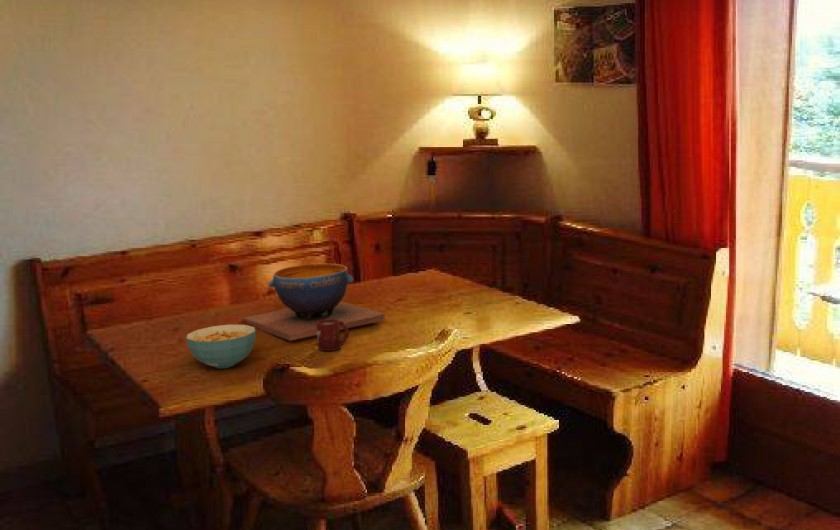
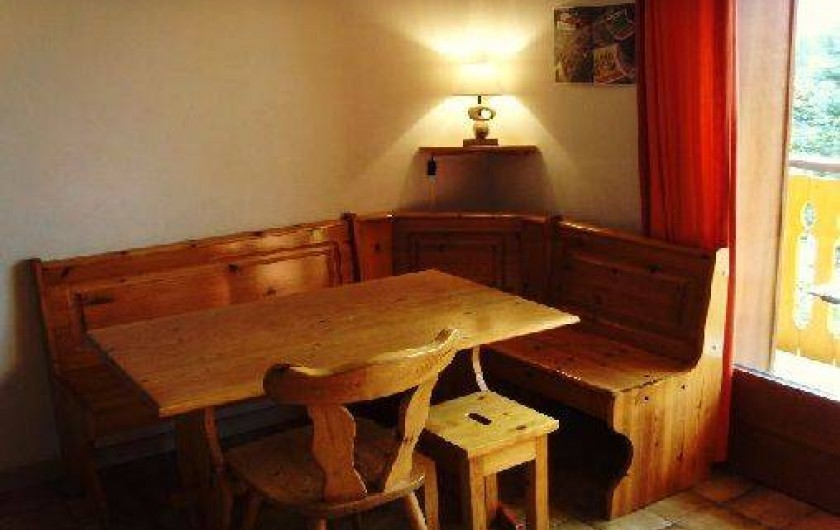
- decorative bowl [242,263,386,342]
- cereal bowl [185,324,257,369]
- cup [316,319,350,352]
